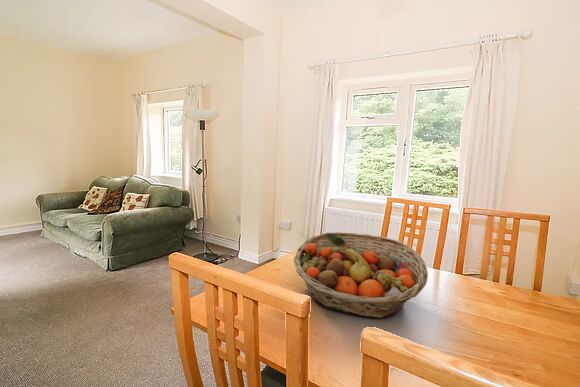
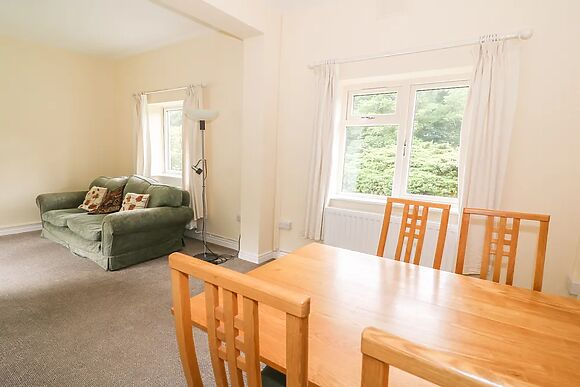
- fruit basket [293,231,429,319]
